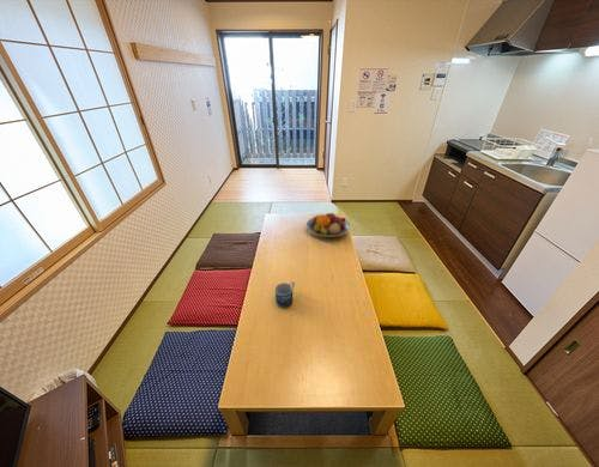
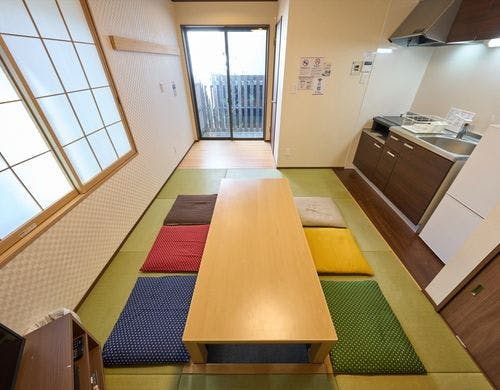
- mug [274,280,296,309]
- fruit bowl [305,211,351,238]
